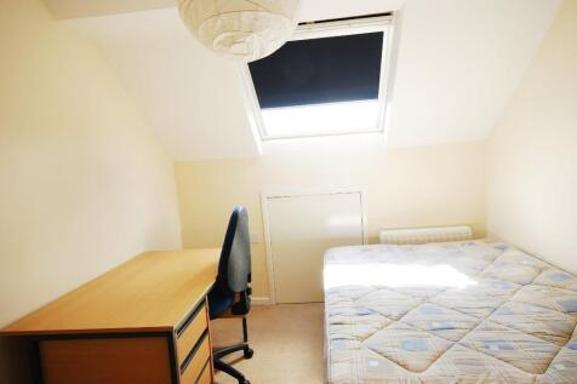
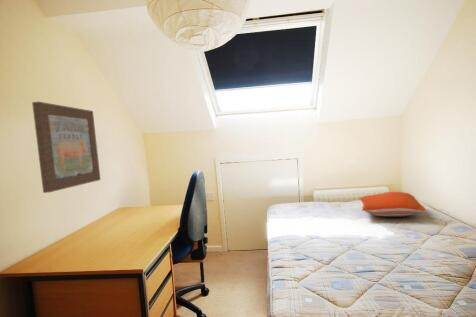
+ wall art [31,101,102,194]
+ pillow [358,191,427,217]
